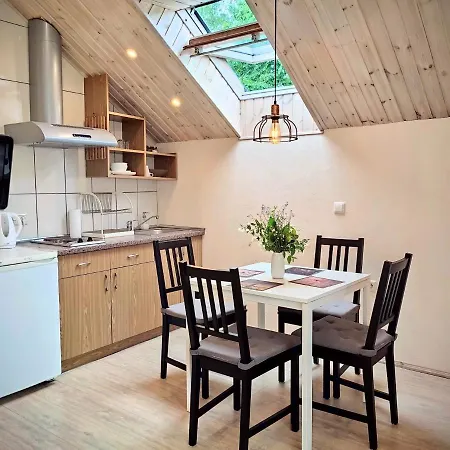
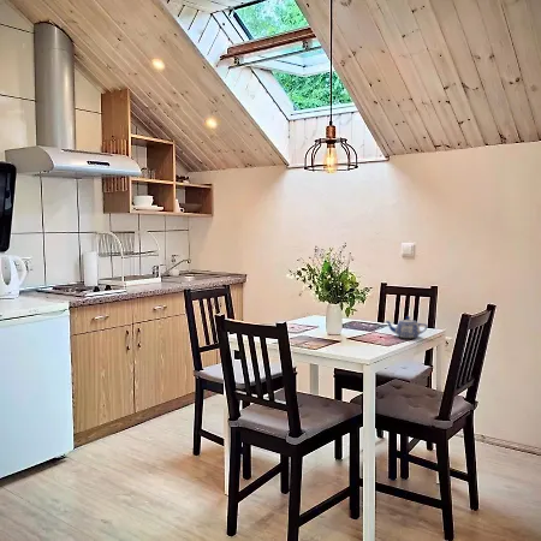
+ teapot [385,315,428,339]
